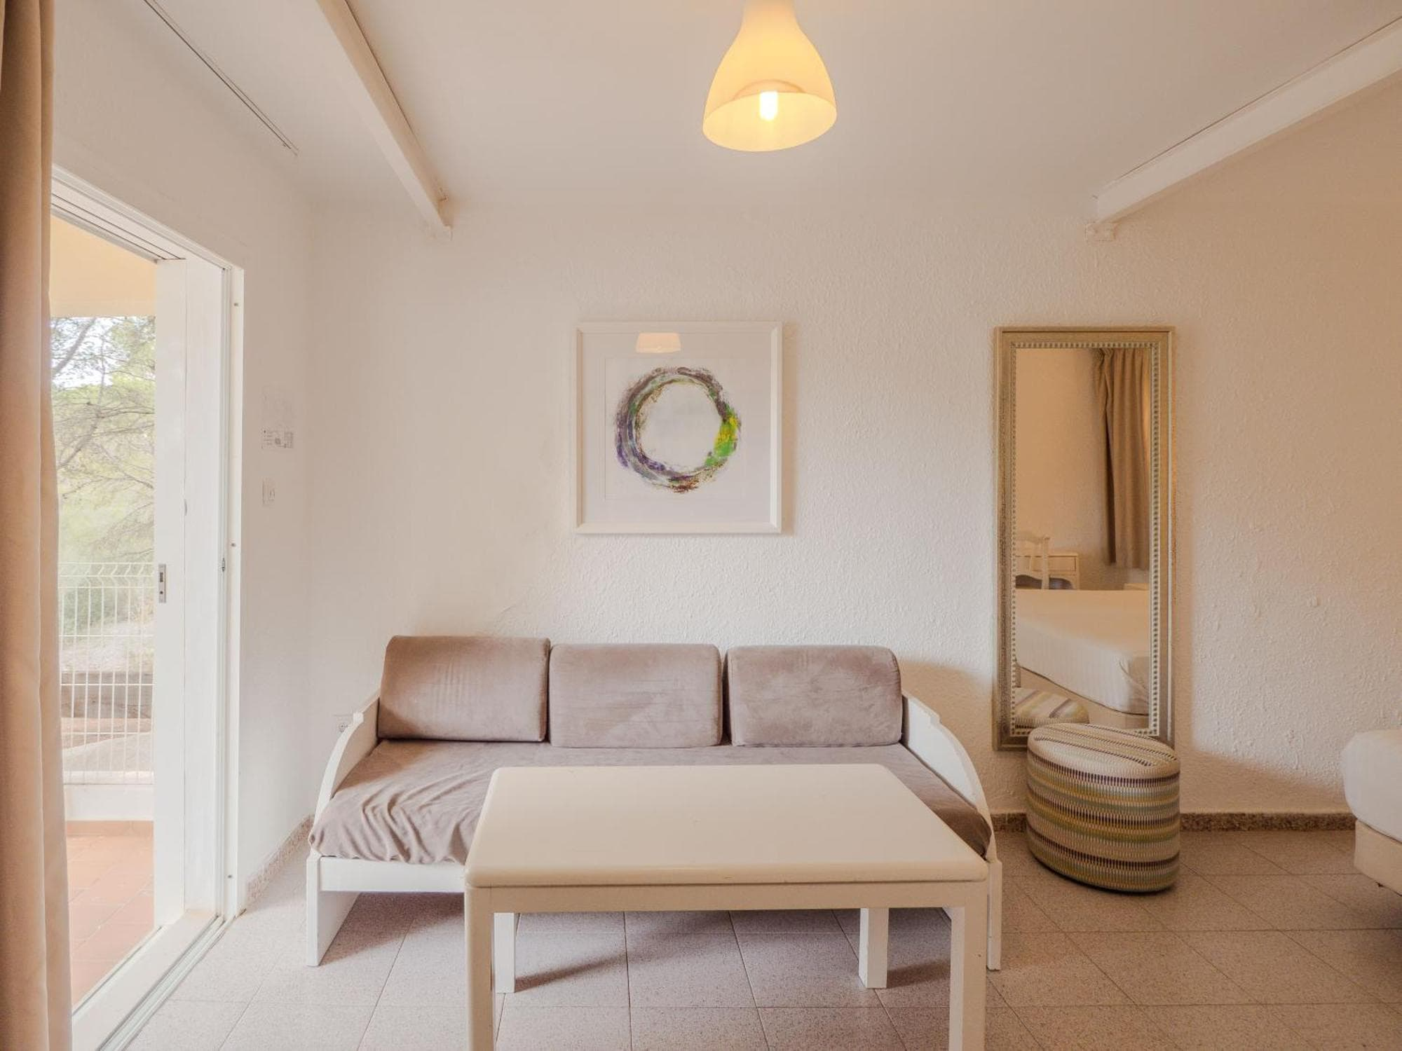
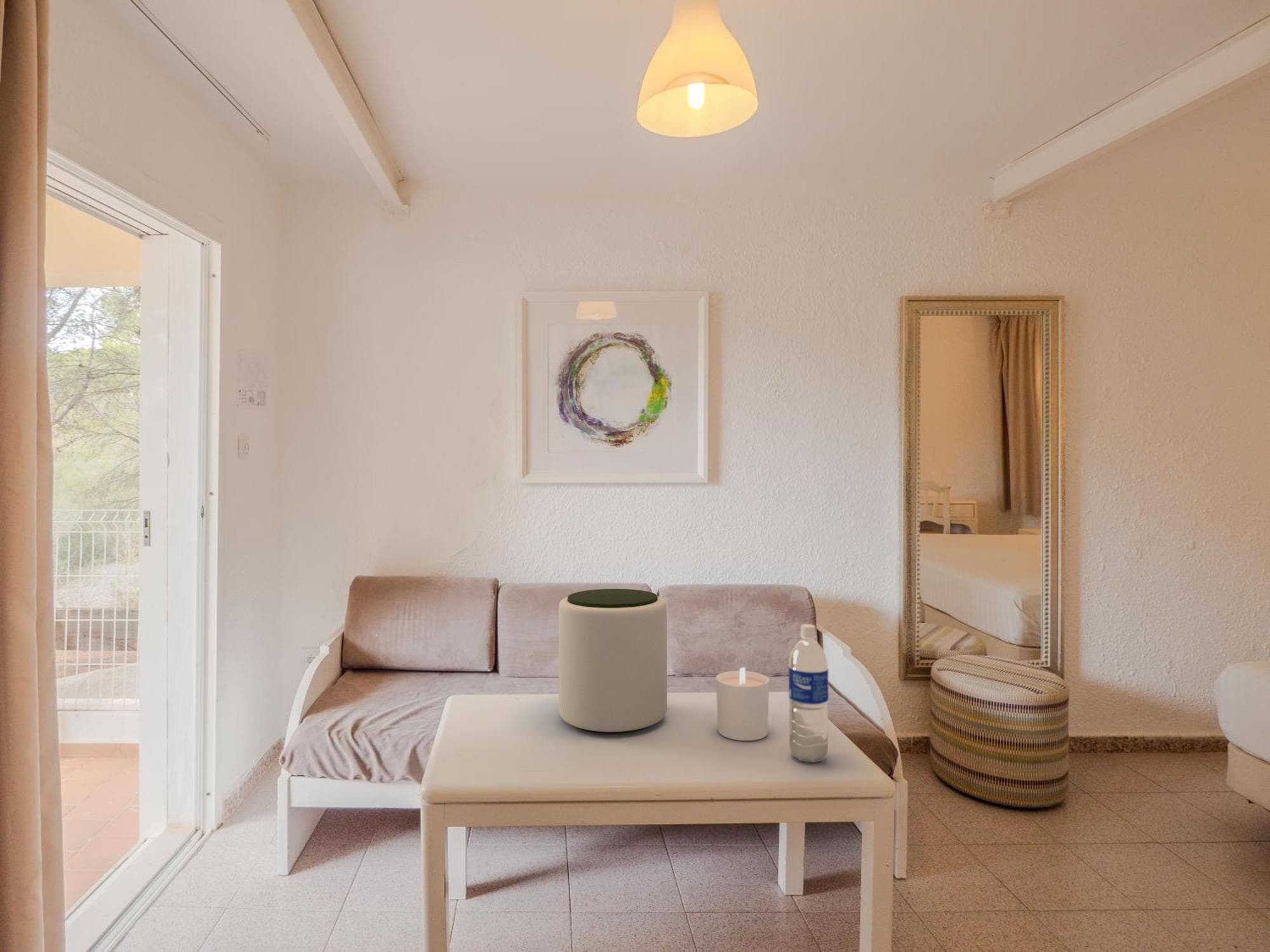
+ candle [716,666,770,741]
+ water bottle [788,623,829,764]
+ plant pot [558,588,667,734]
